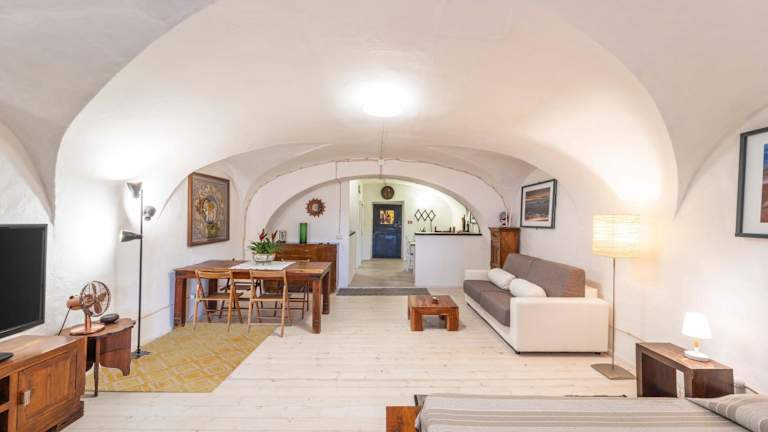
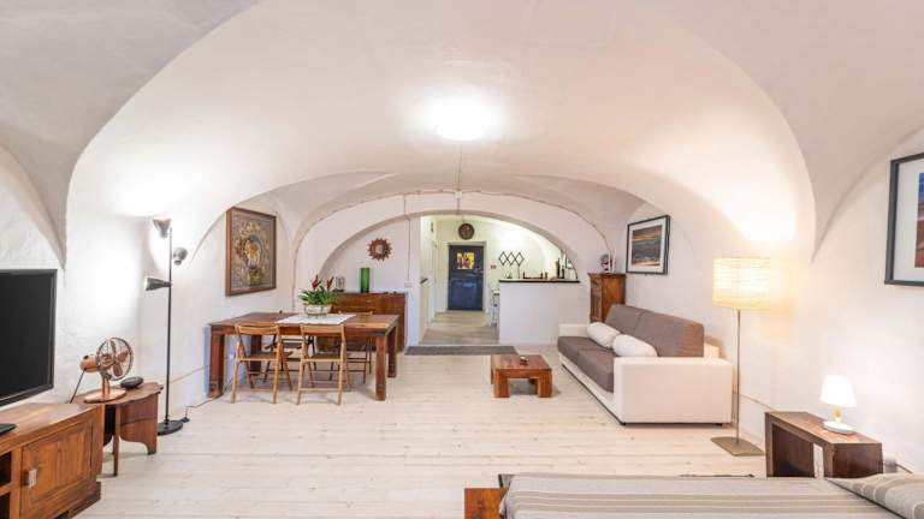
- rug [84,321,280,394]
